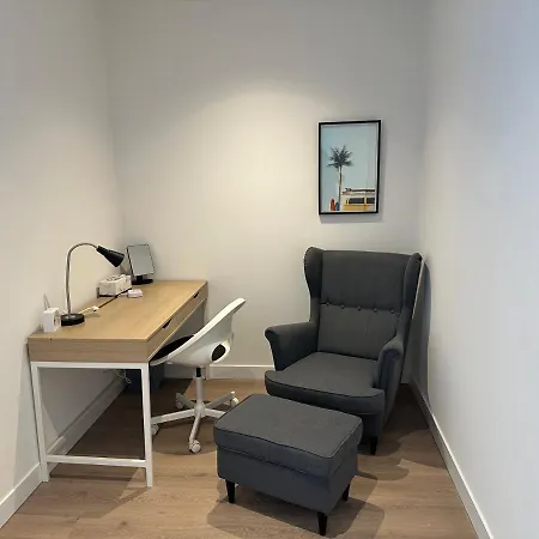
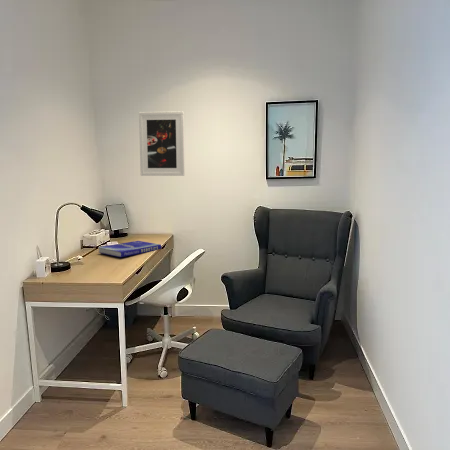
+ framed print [138,111,186,177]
+ book [97,240,162,258]
